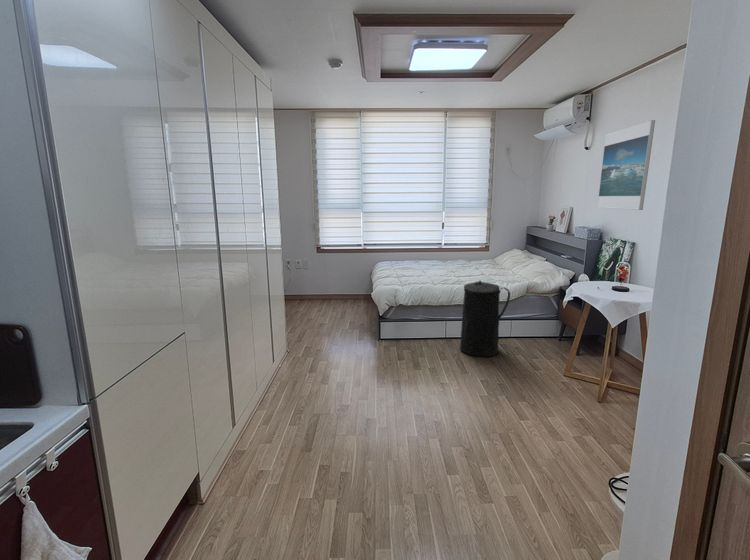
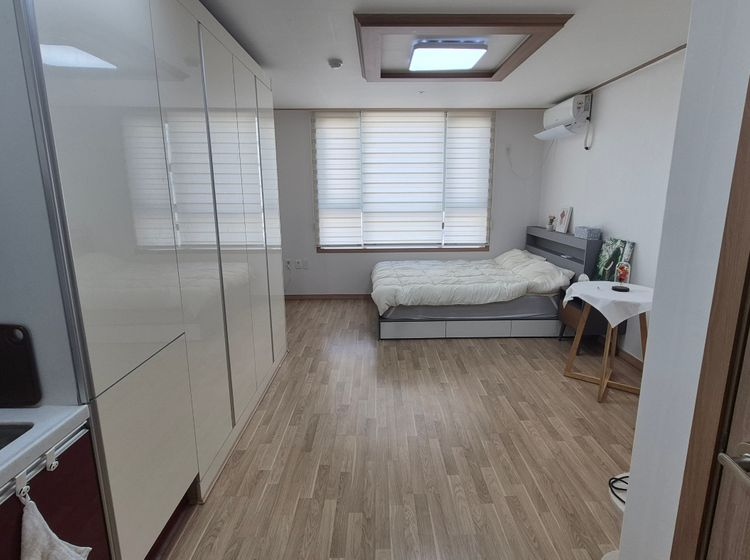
- trash can [459,279,511,358]
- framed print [596,119,656,211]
